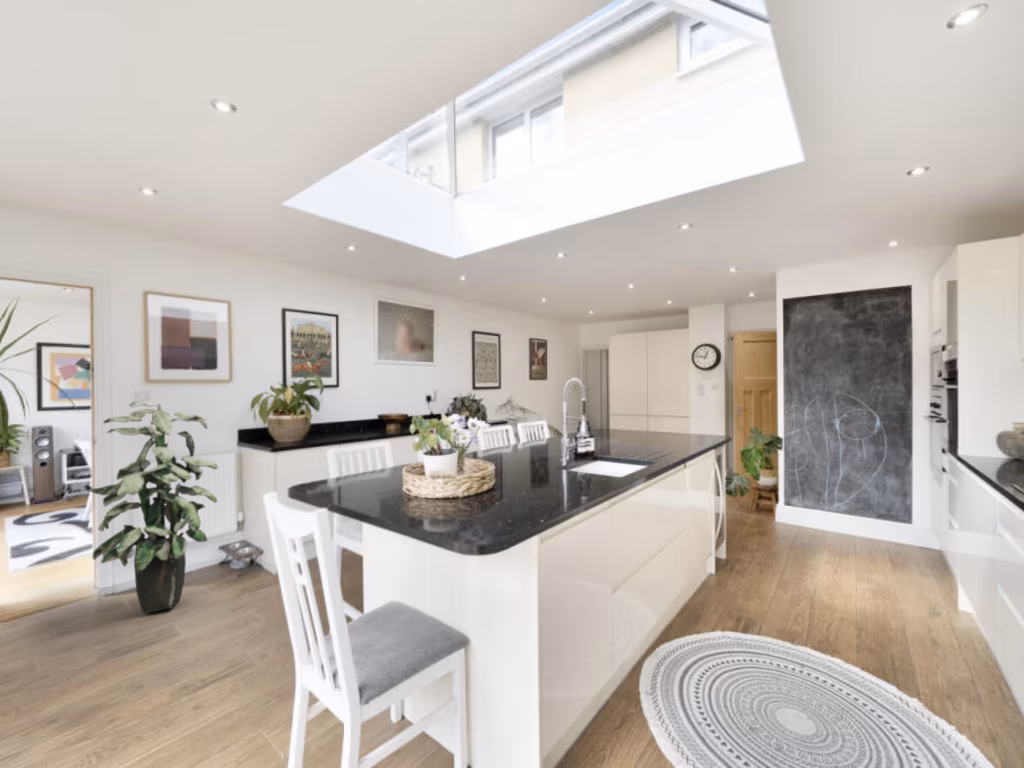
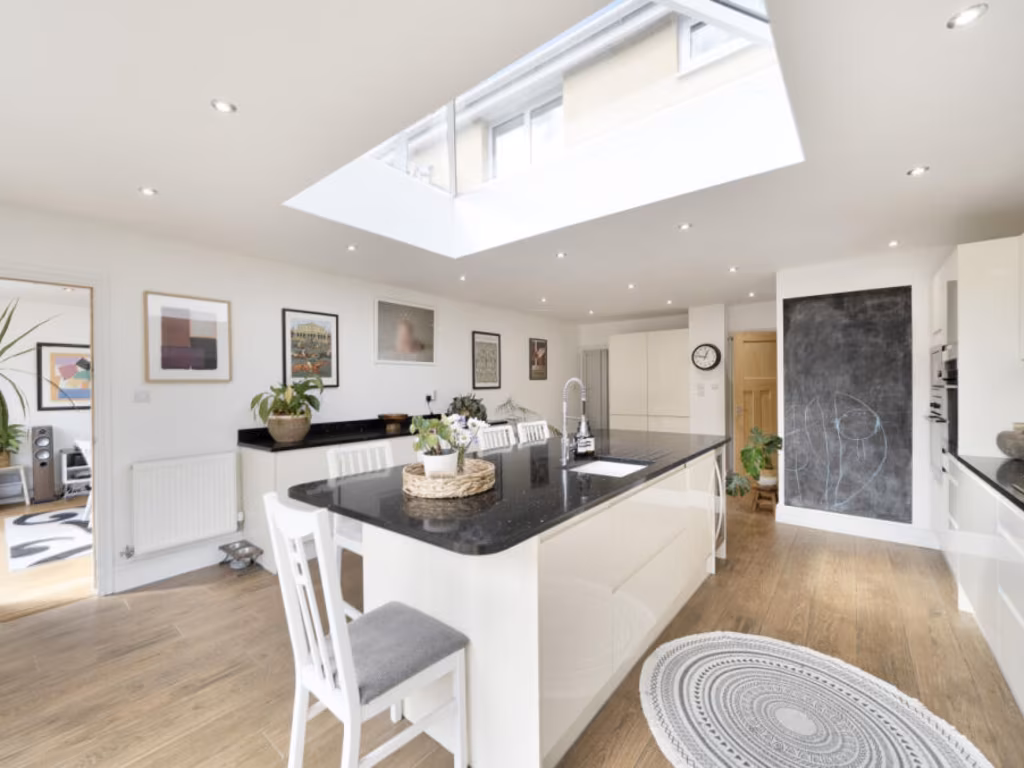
- indoor plant [87,400,219,614]
